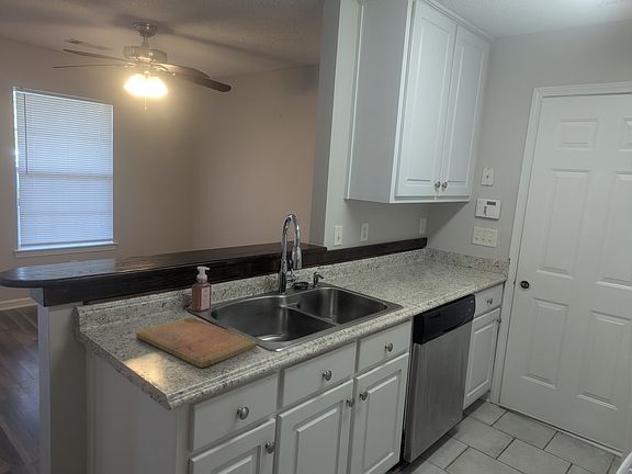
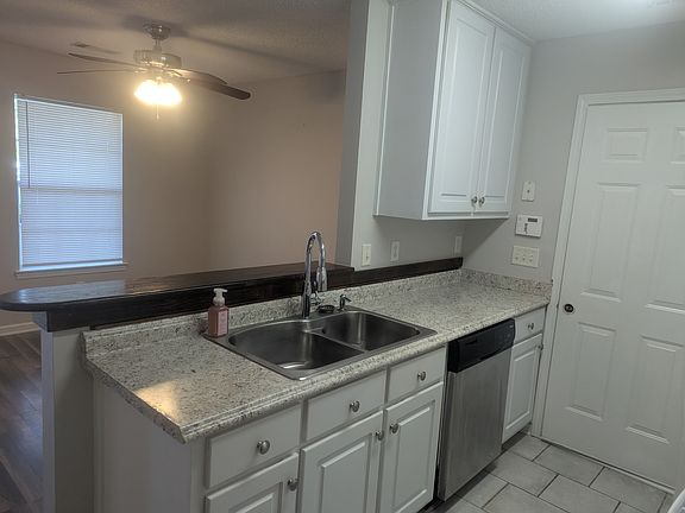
- cutting board [135,316,258,369]
